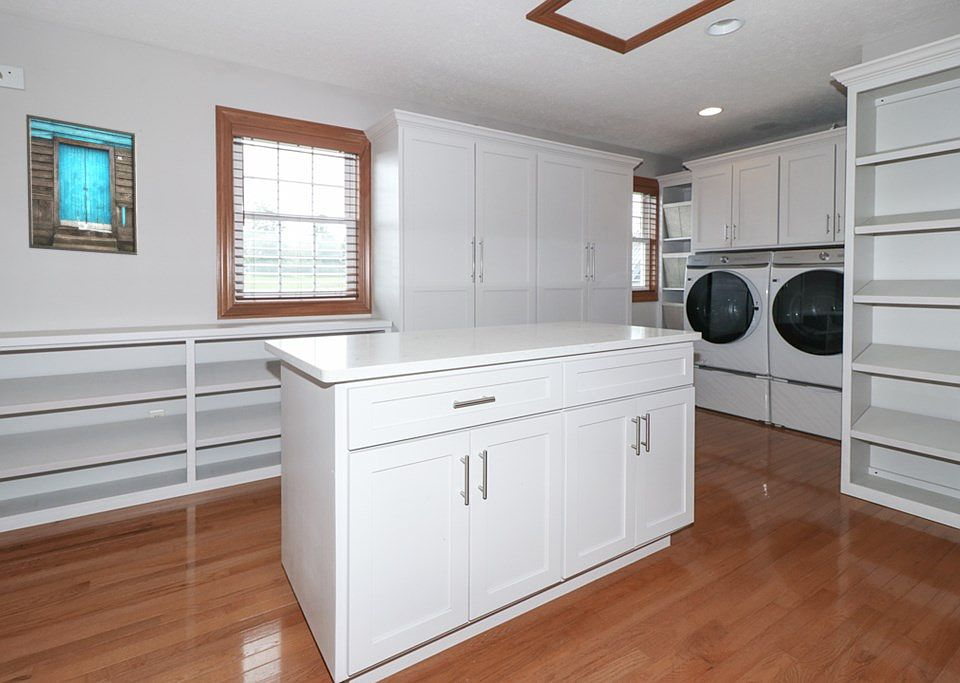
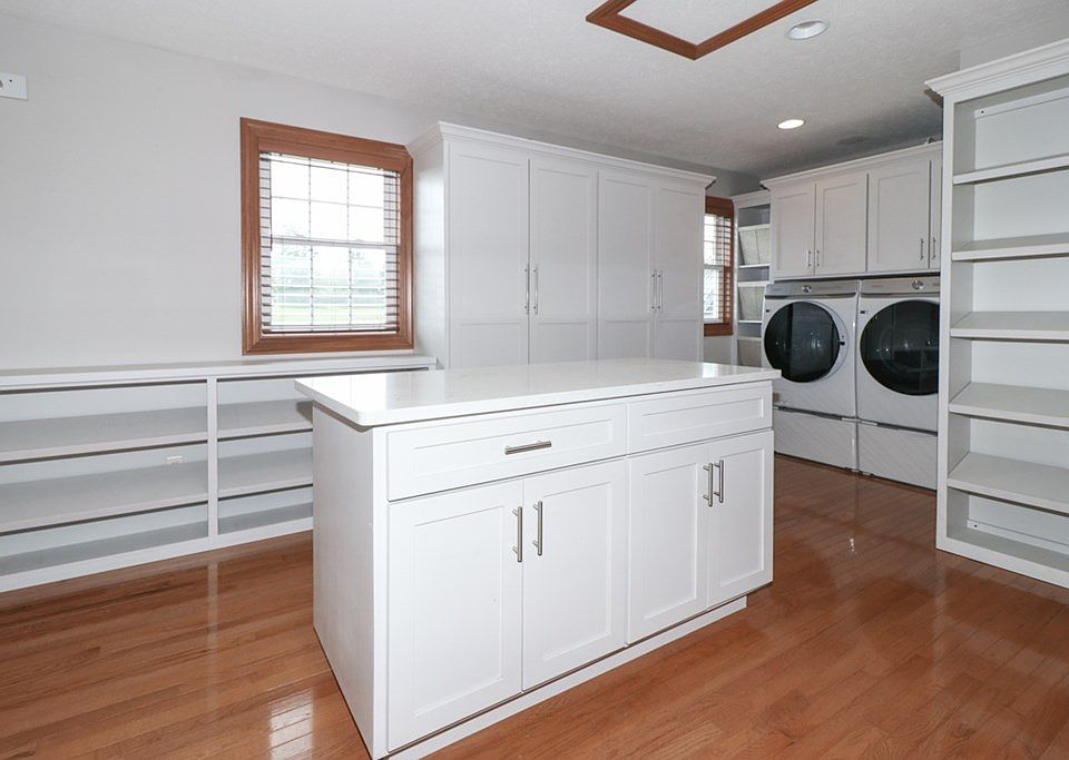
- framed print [25,113,139,256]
